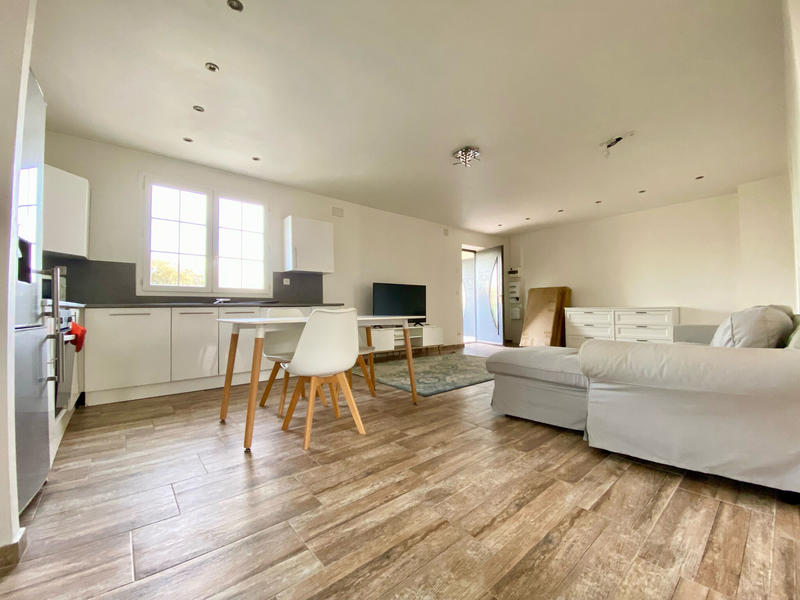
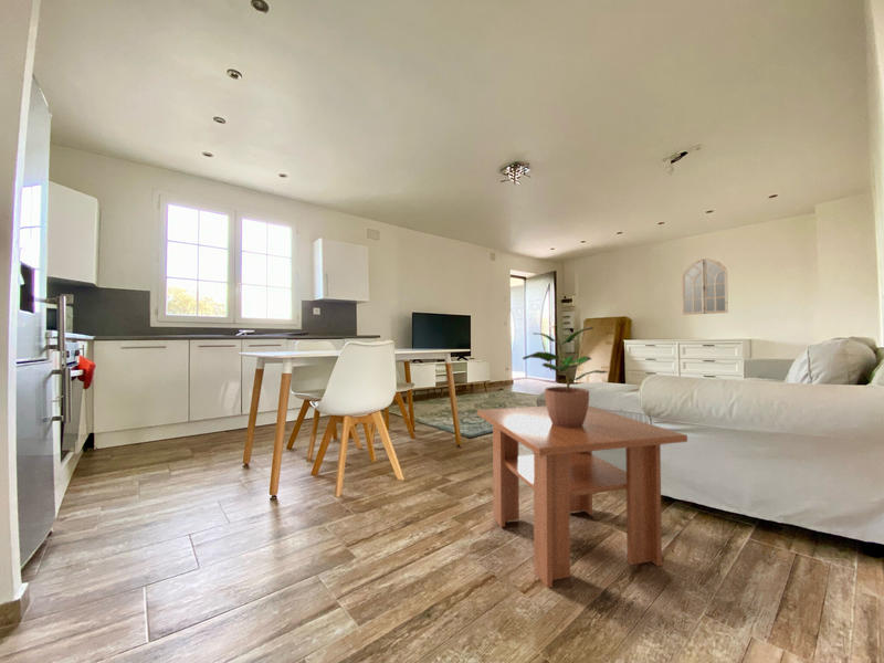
+ potted plant [522,326,609,429]
+ home mirror [681,257,729,316]
+ coffee table [476,404,688,589]
